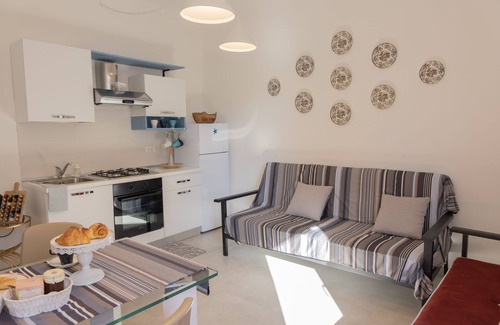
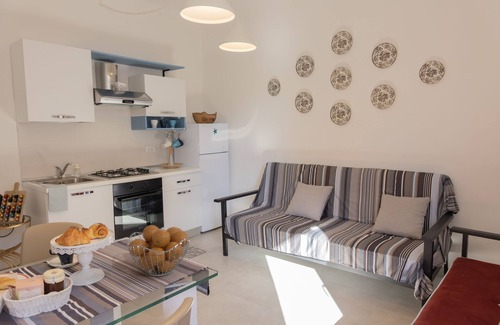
+ fruit basket [126,224,191,277]
